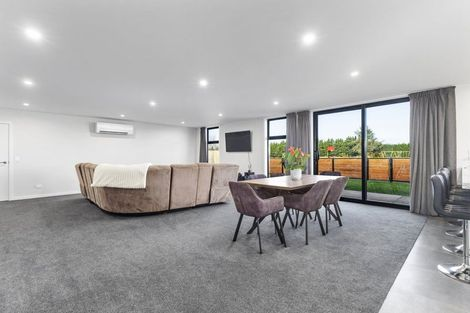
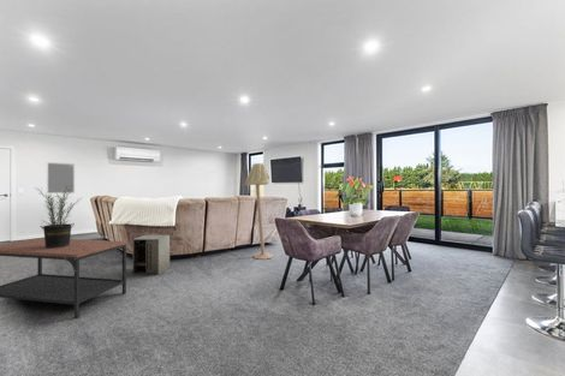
+ speaker [132,233,171,276]
+ coffee table [0,237,127,320]
+ potted plant [35,187,82,249]
+ home mirror [46,161,76,195]
+ floor lamp [244,162,274,261]
